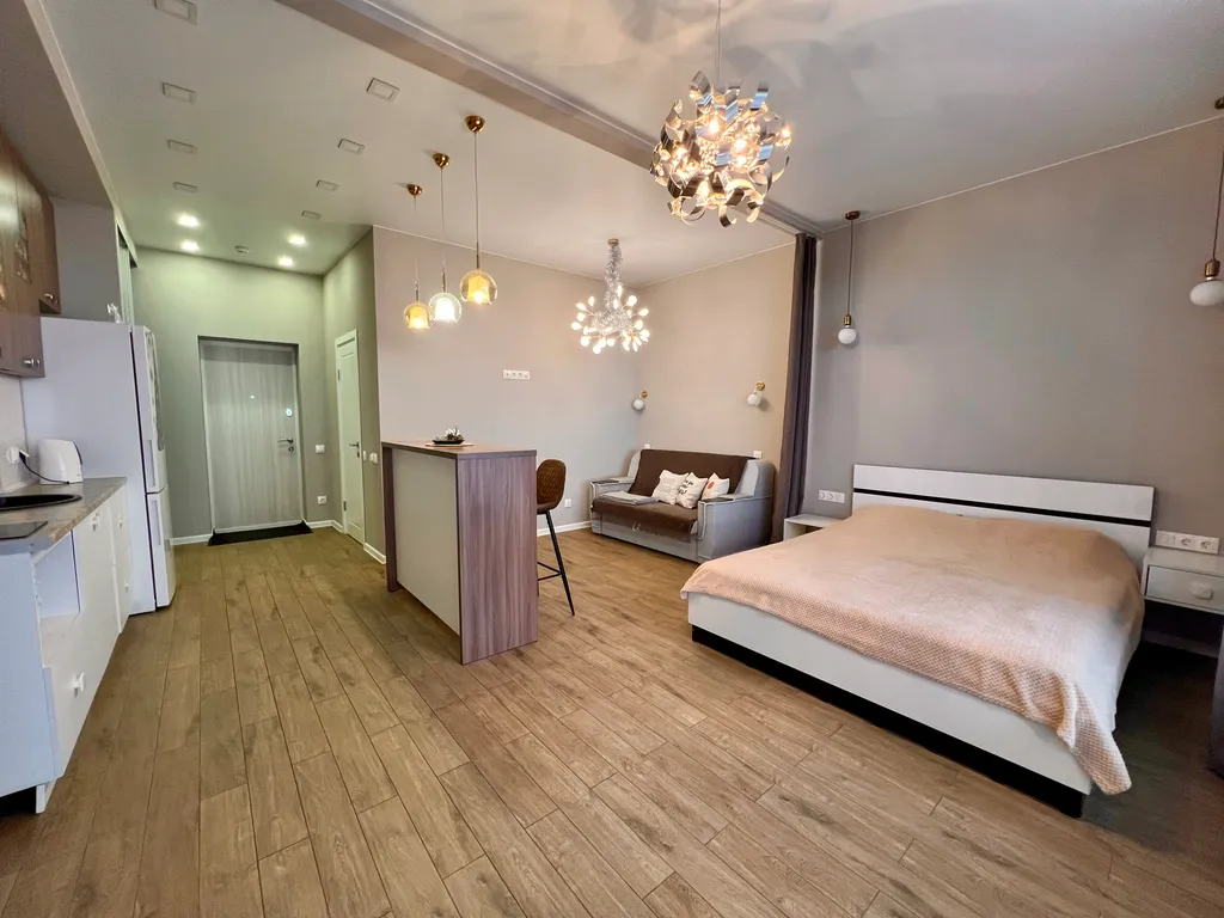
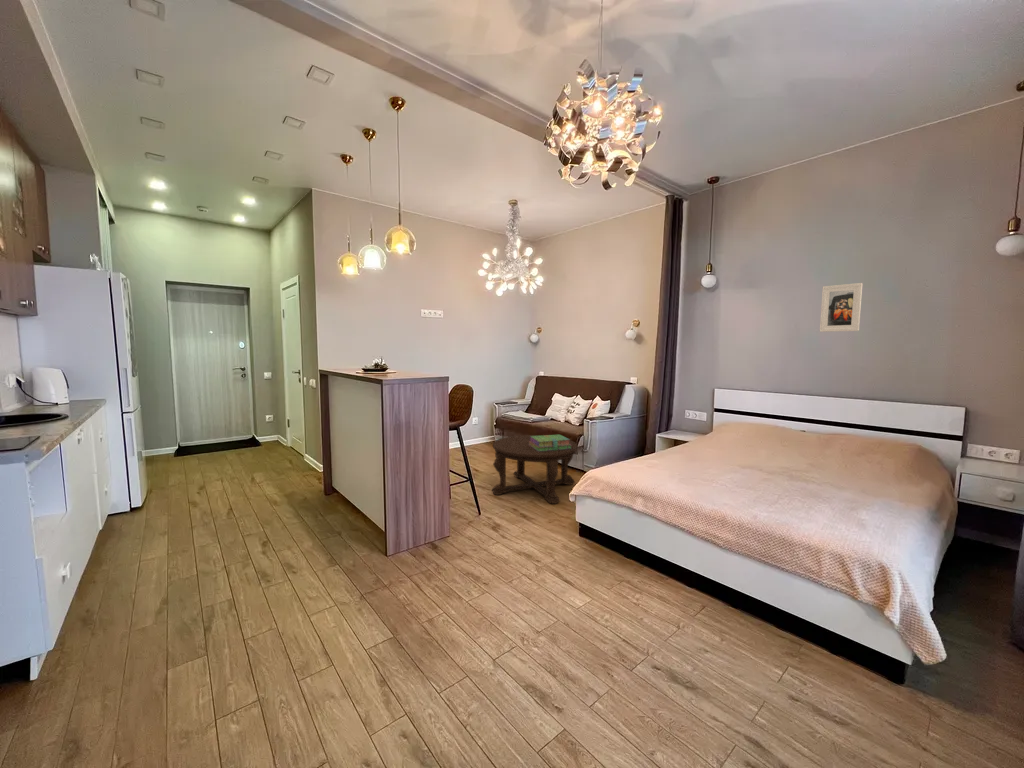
+ coffee table [491,434,579,505]
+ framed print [819,282,863,333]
+ stack of books [529,434,571,451]
